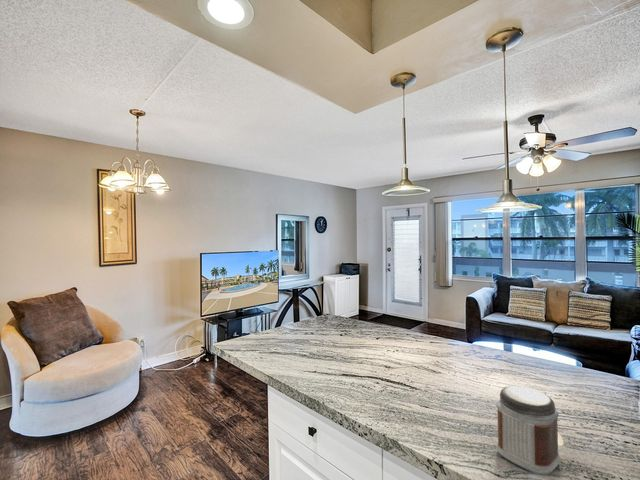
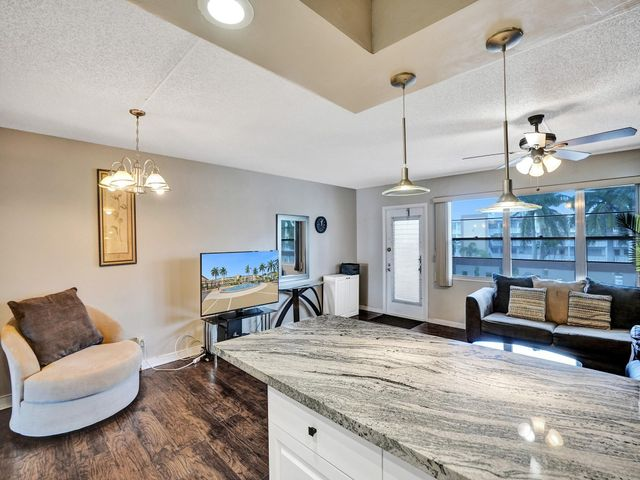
- jar [495,385,561,475]
